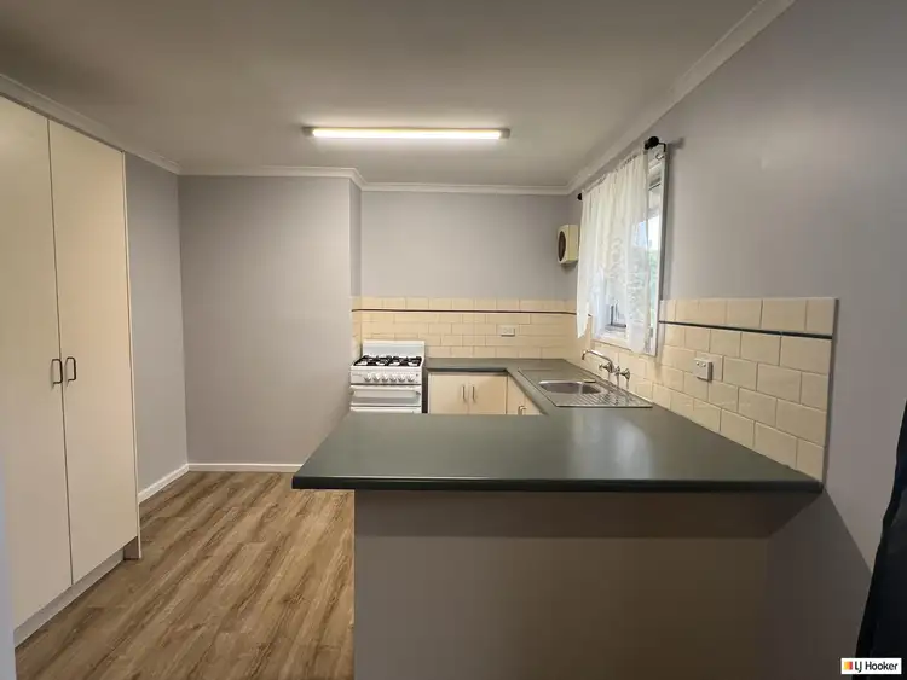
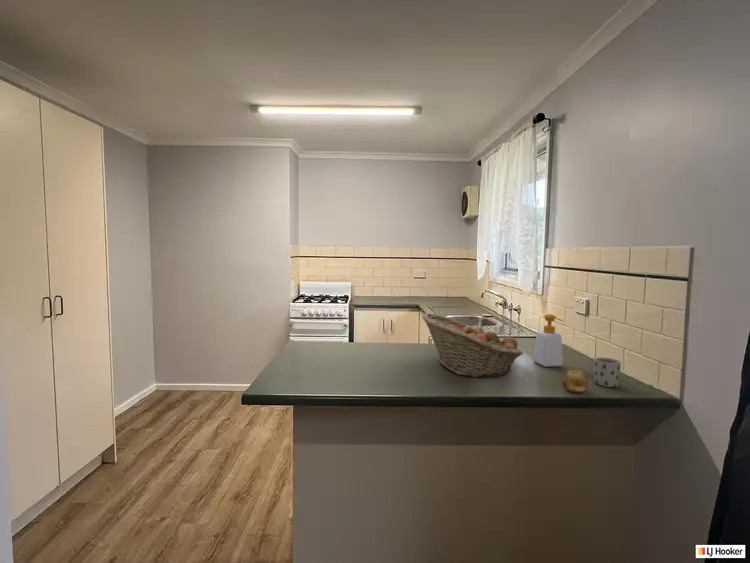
+ apple [561,369,589,394]
+ fruit basket [421,312,524,378]
+ soap bottle [532,313,564,368]
+ mug [593,357,622,388]
